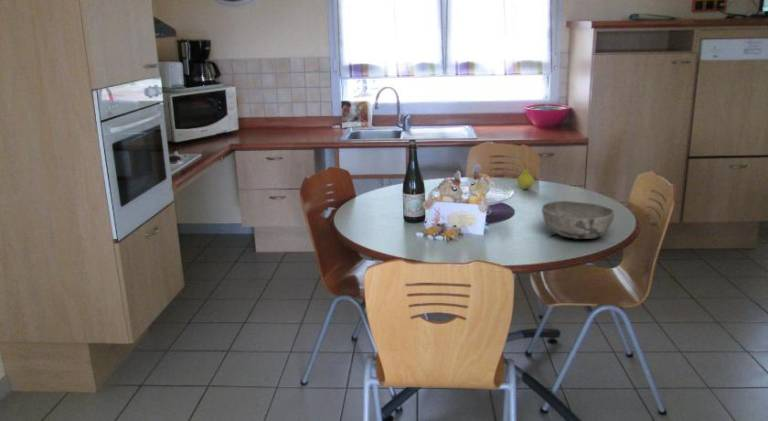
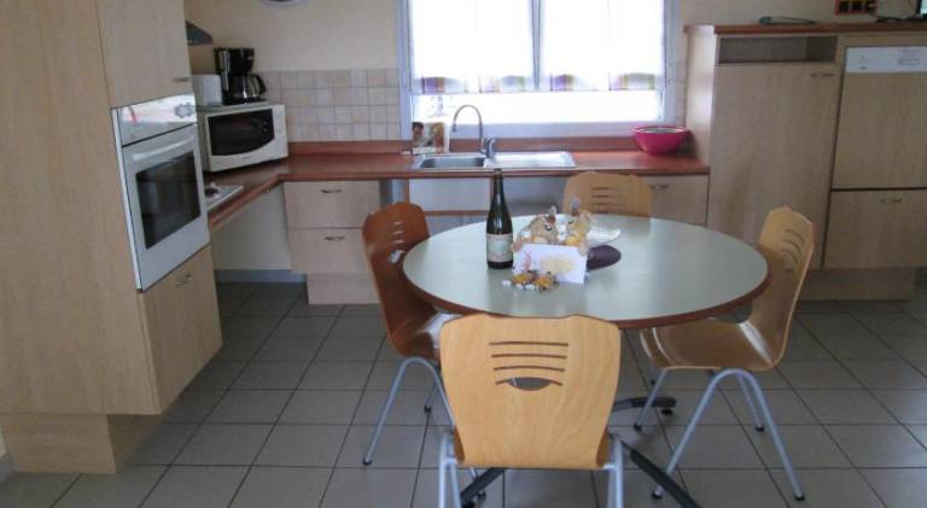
- bowl [541,200,615,240]
- fruit [516,162,535,190]
